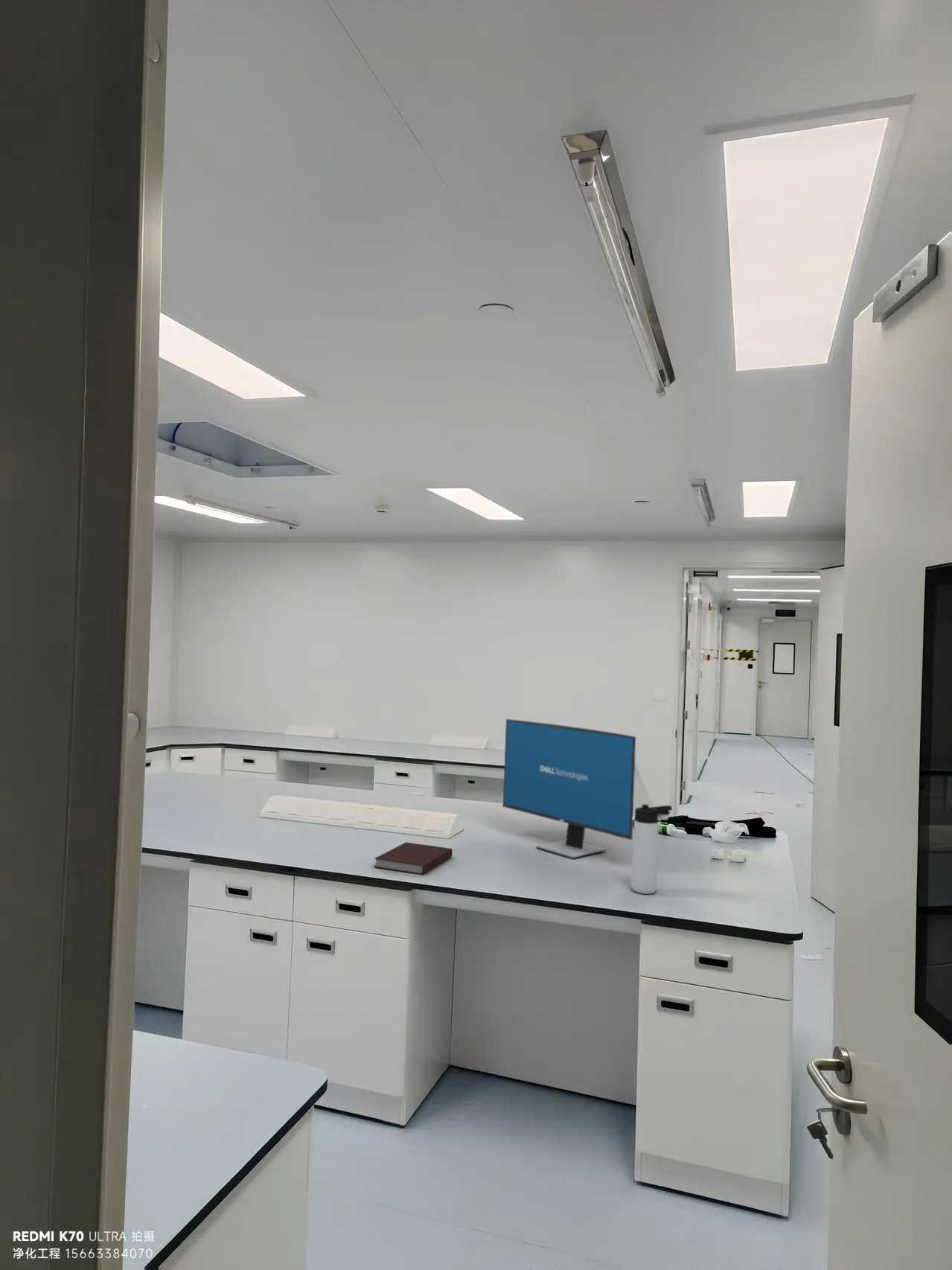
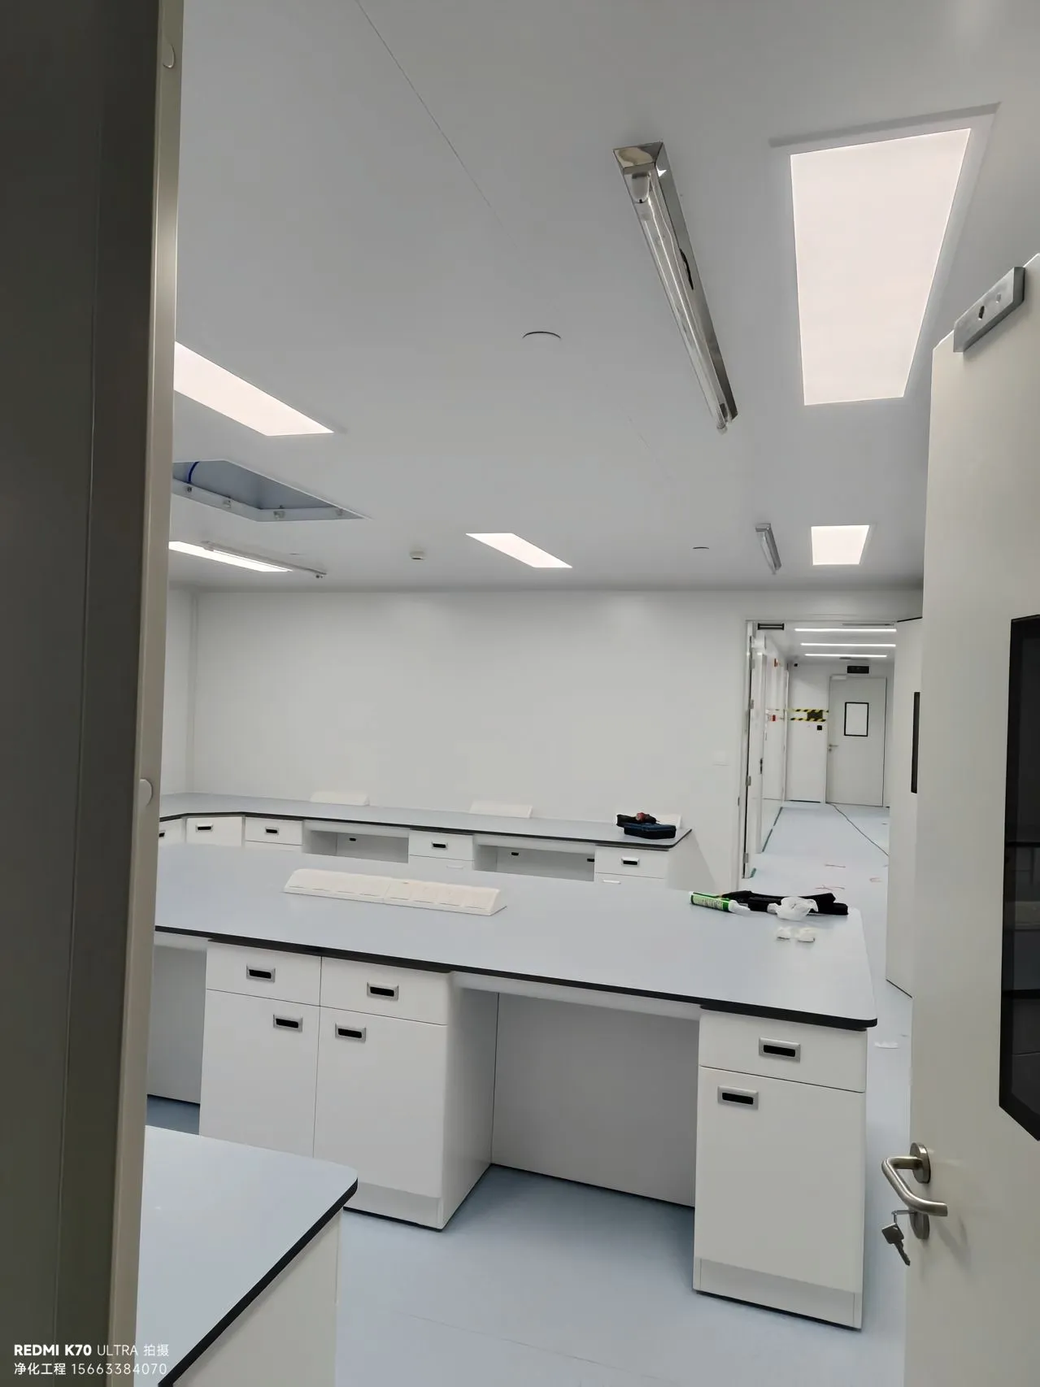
- computer monitor [502,718,636,860]
- thermos bottle [630,803,673,895]
- notebook [374,841,453,875]
